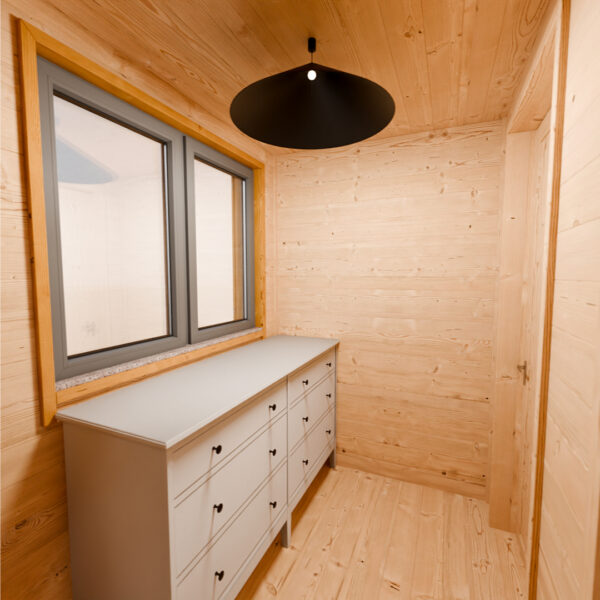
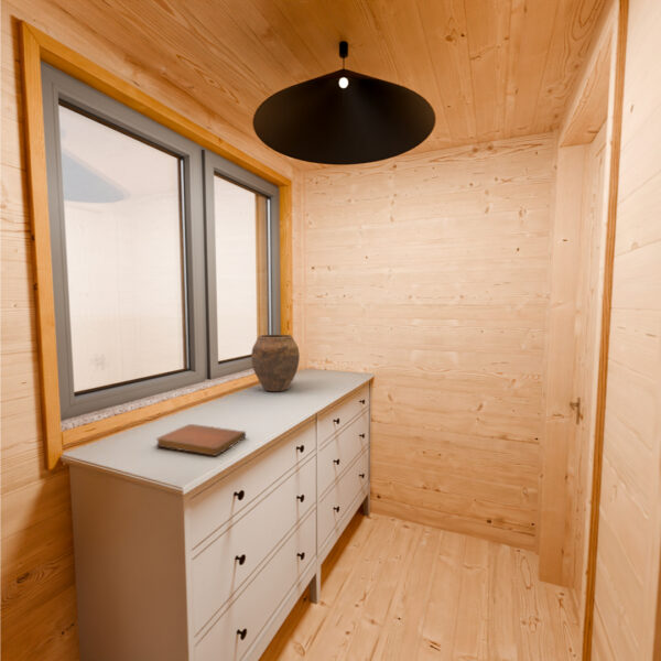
+ notebook [155,423,247,457]
+ vase [250,333,301,393]
